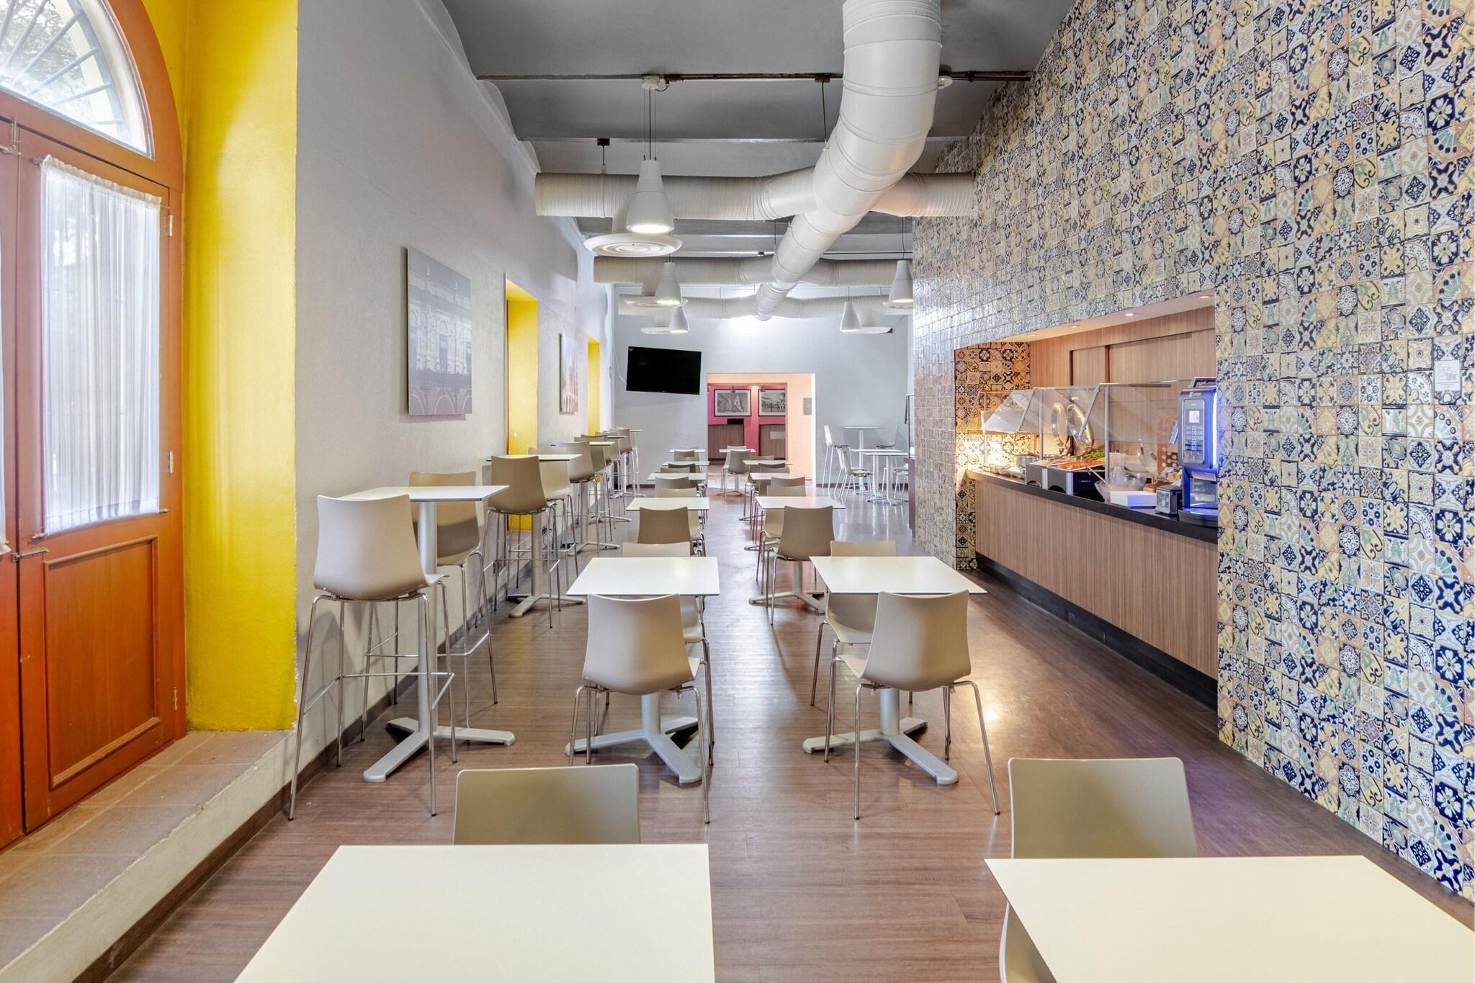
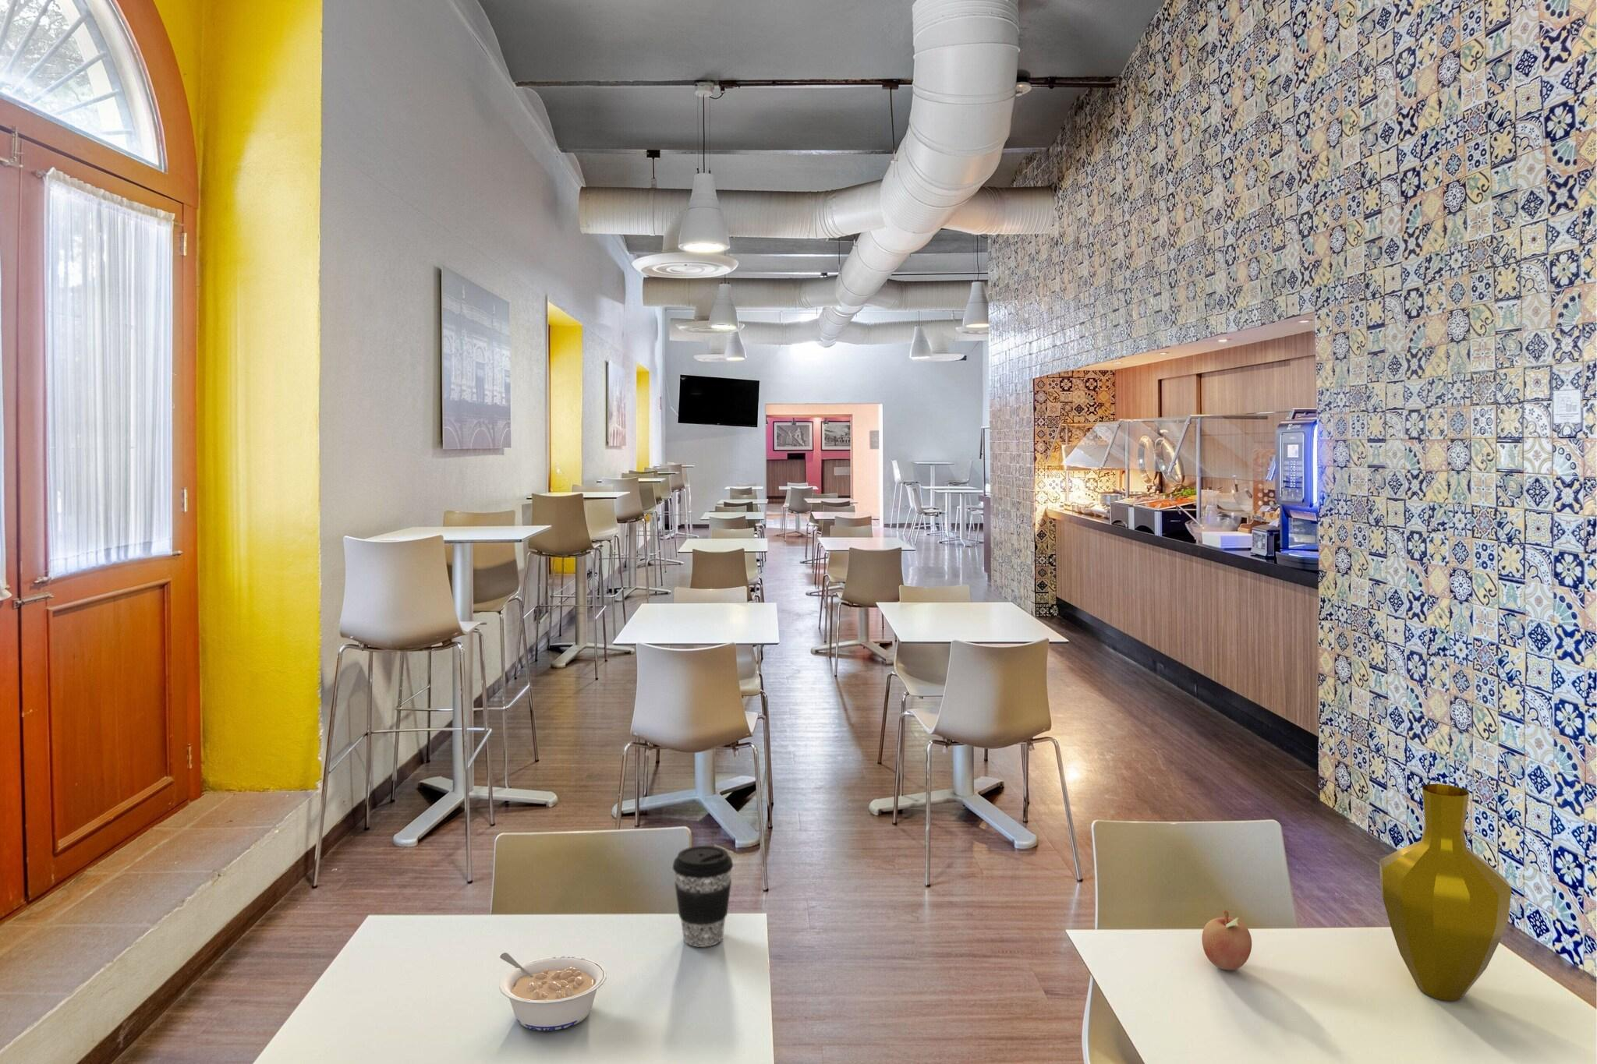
+ vase [1379,784,1512,1001]
+ coffee cup [672,846,734,948]
+ legume [499,951,608,1031]
+ fruit [1200,910,1253,970]
